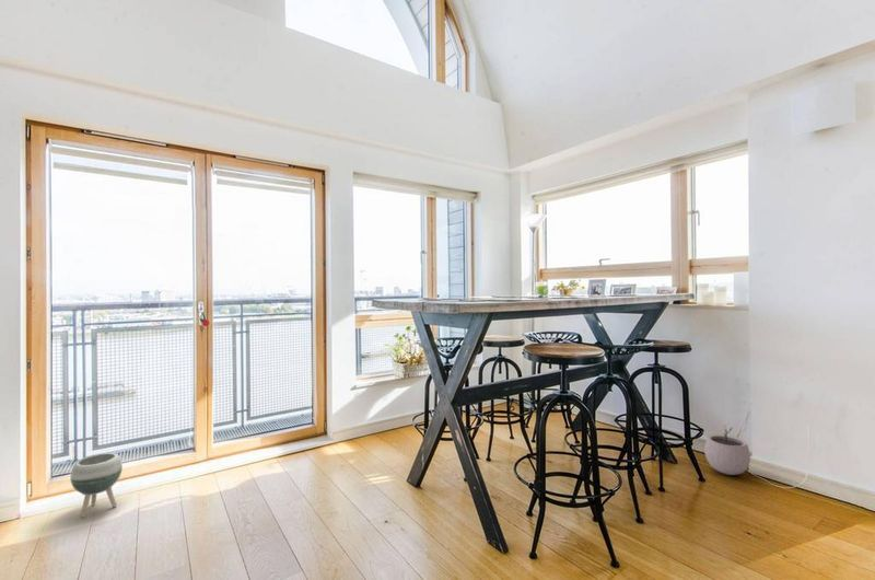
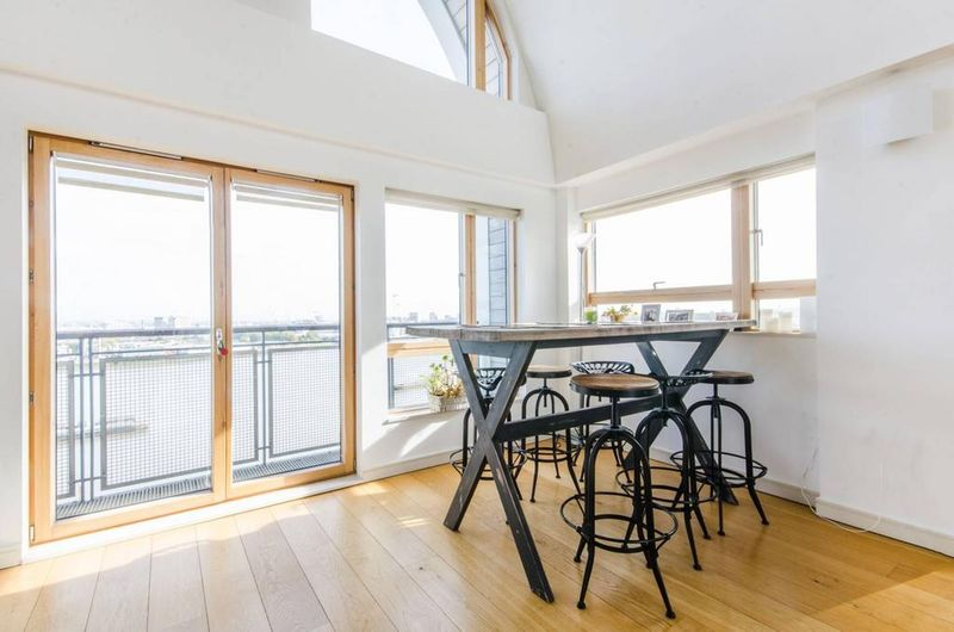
- plant pot [703,425,751,476]
- planter [69,452,124,519]
